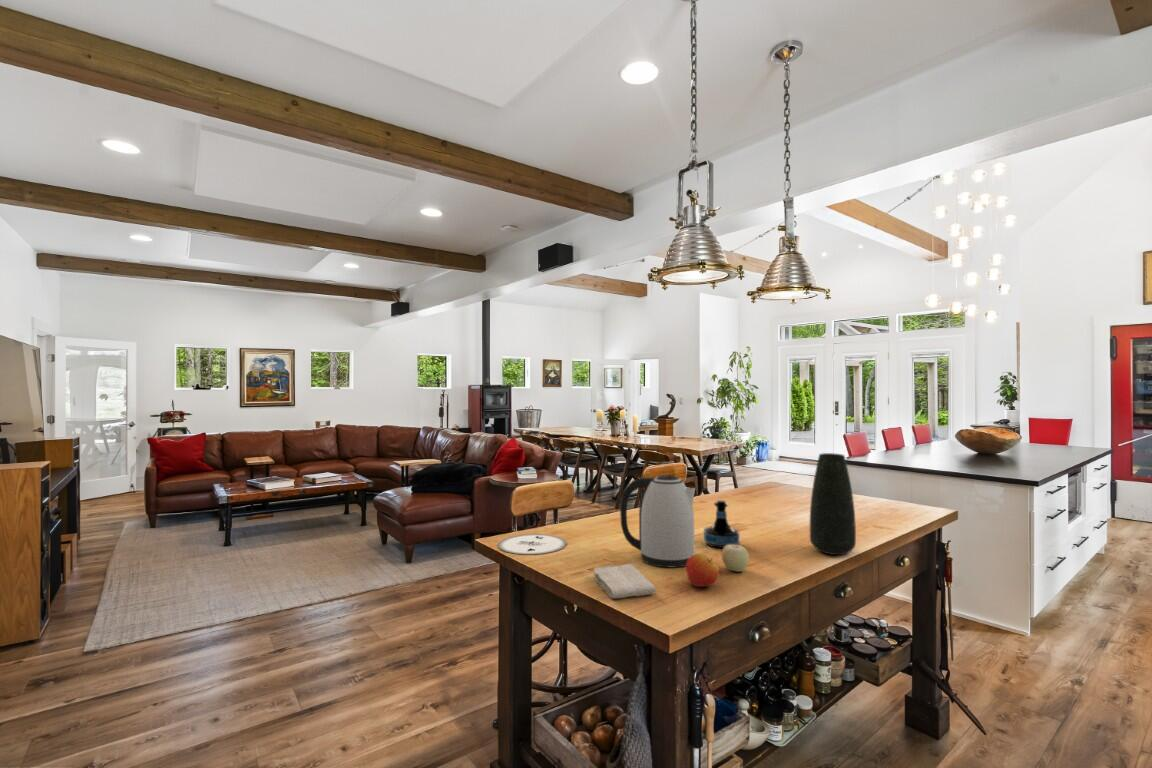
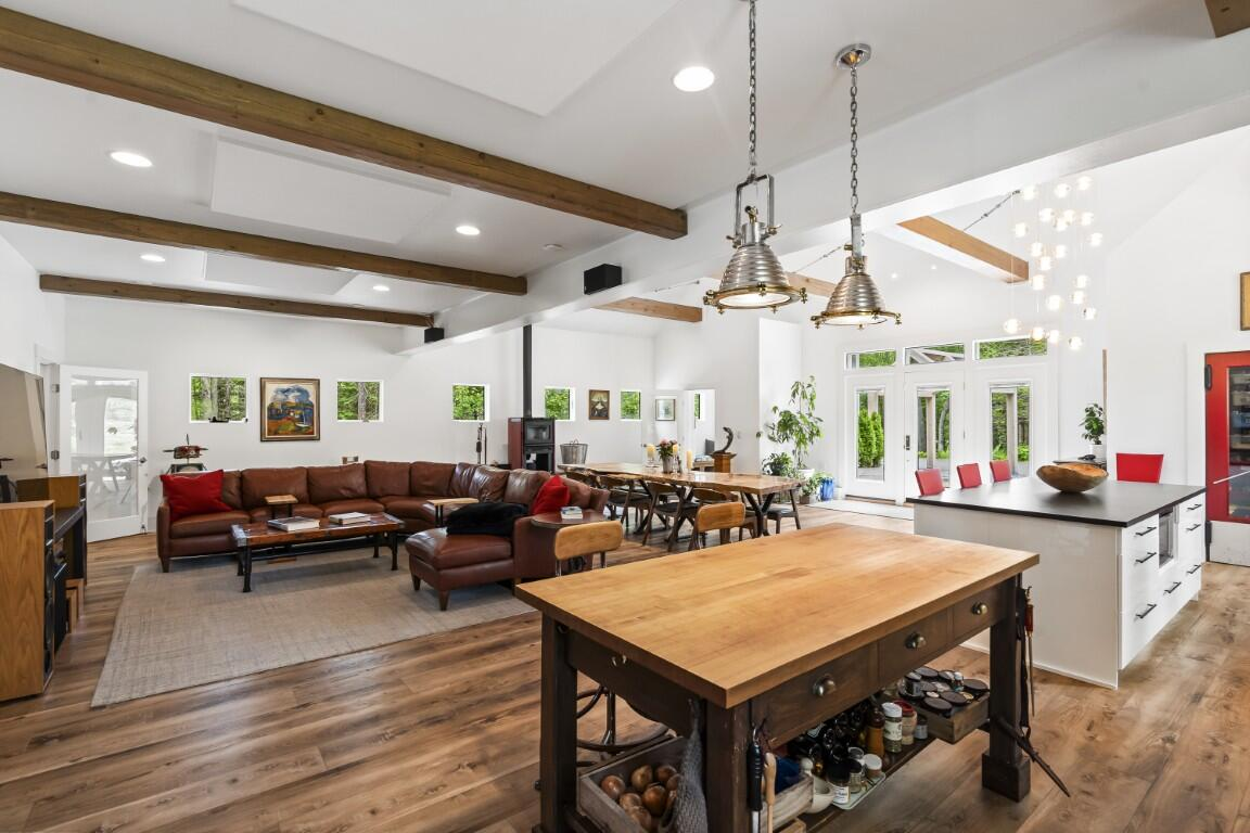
- apple [685,553,720,588]
- fruit [721,541,750,573]
- vase [809,452,857,556]
- washcloth [592,563,657,600]
- tequila bottle [703,499,740,549]
- plate [497,533,568,555]
- kettle [619,474,696,568]
